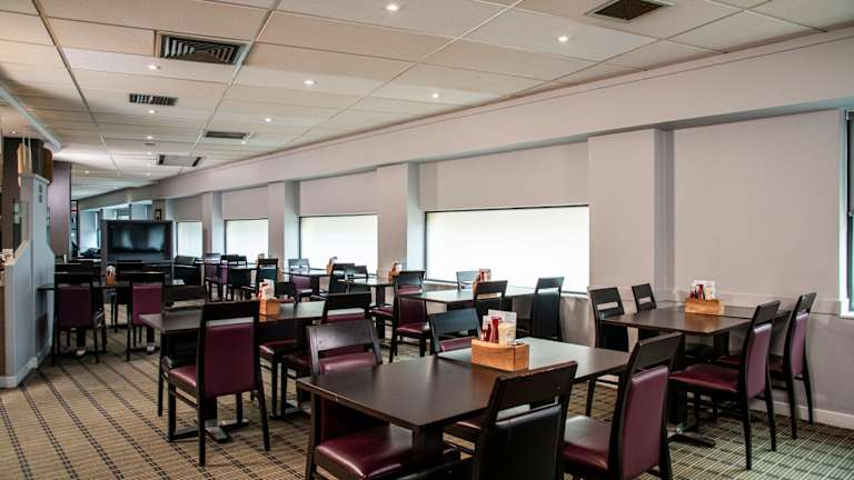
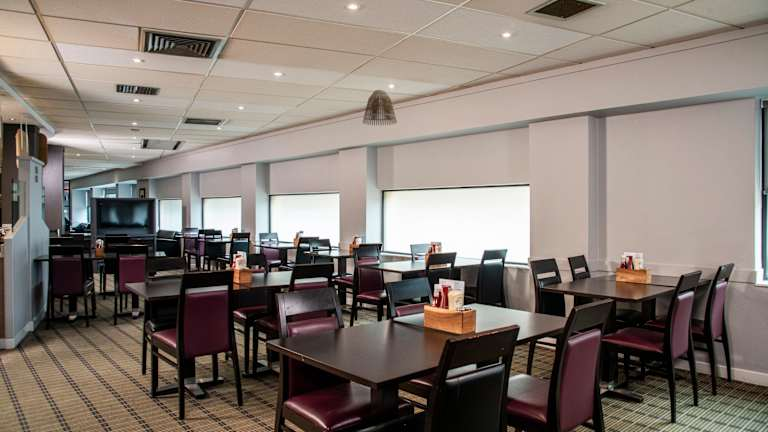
+ lamp shade [362,89,398,127]
